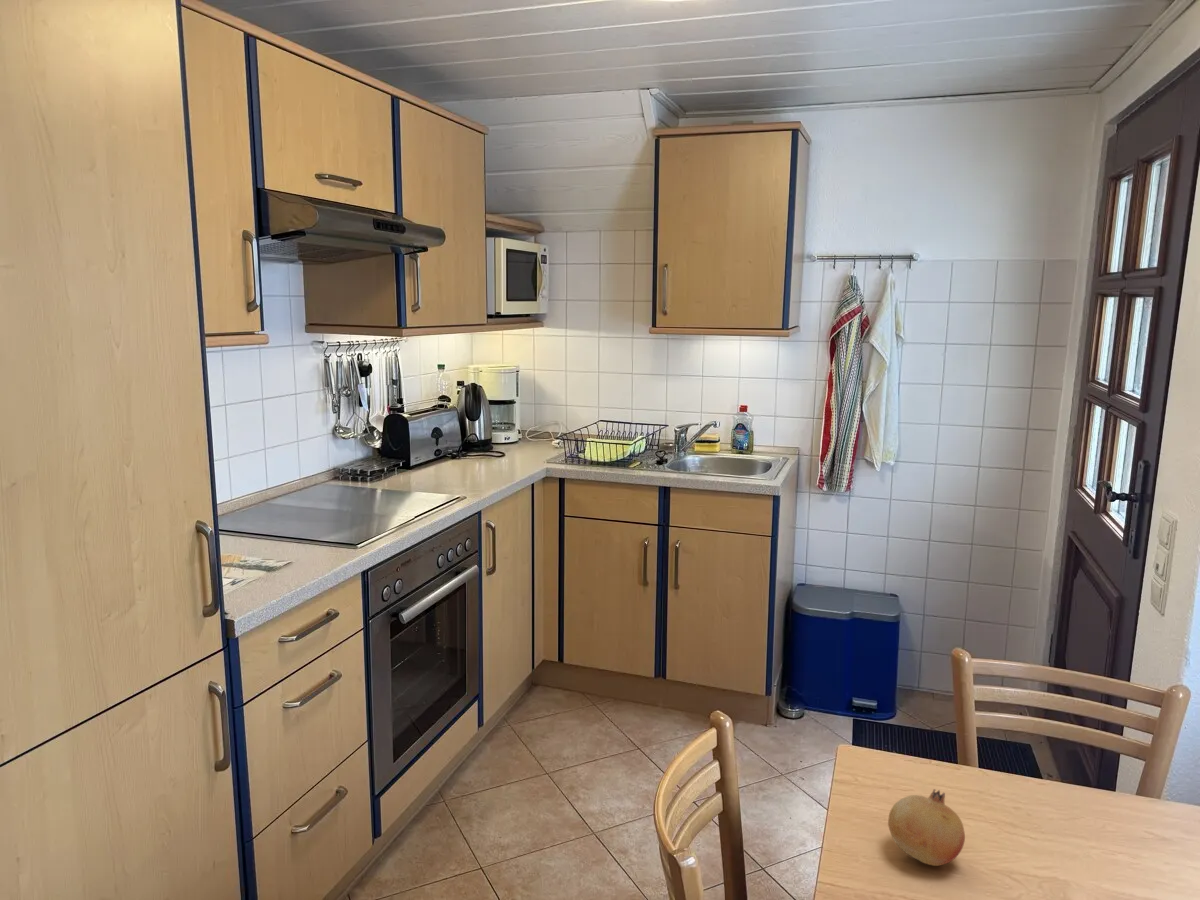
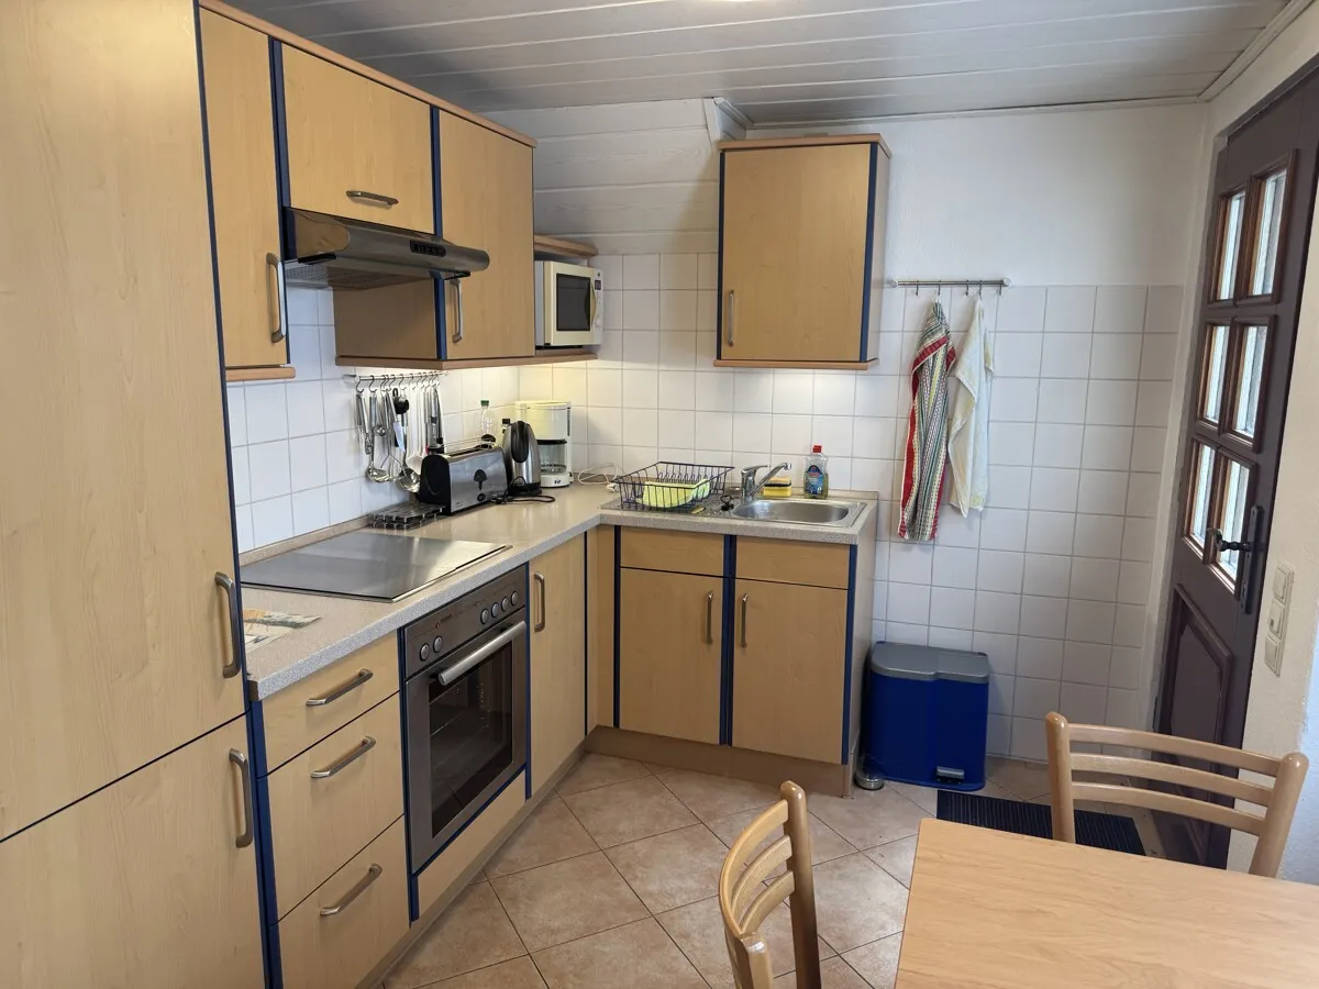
- fruit [887,788,966,867]
